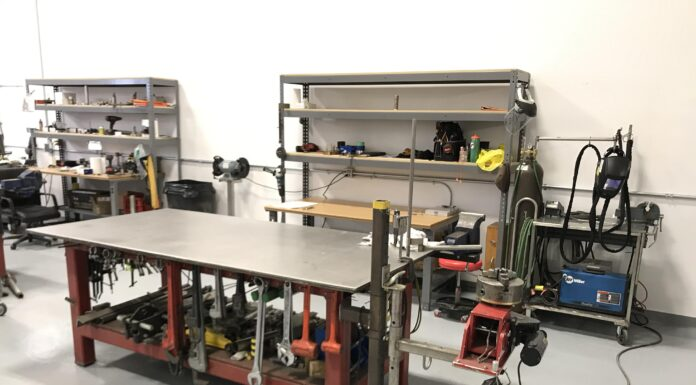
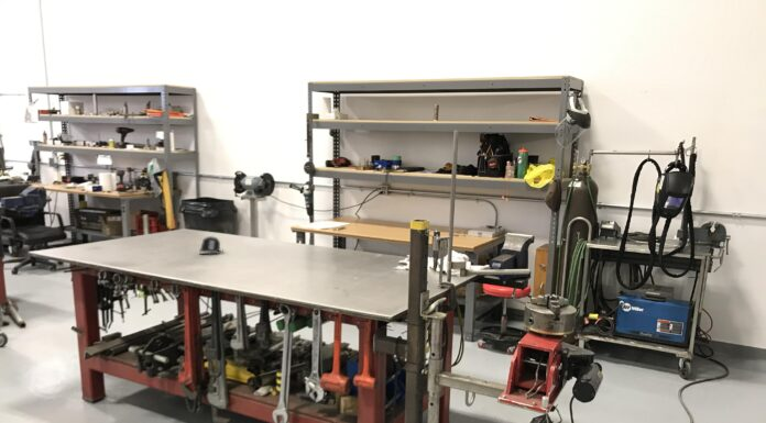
+ tape measure [198,235,226,255]
